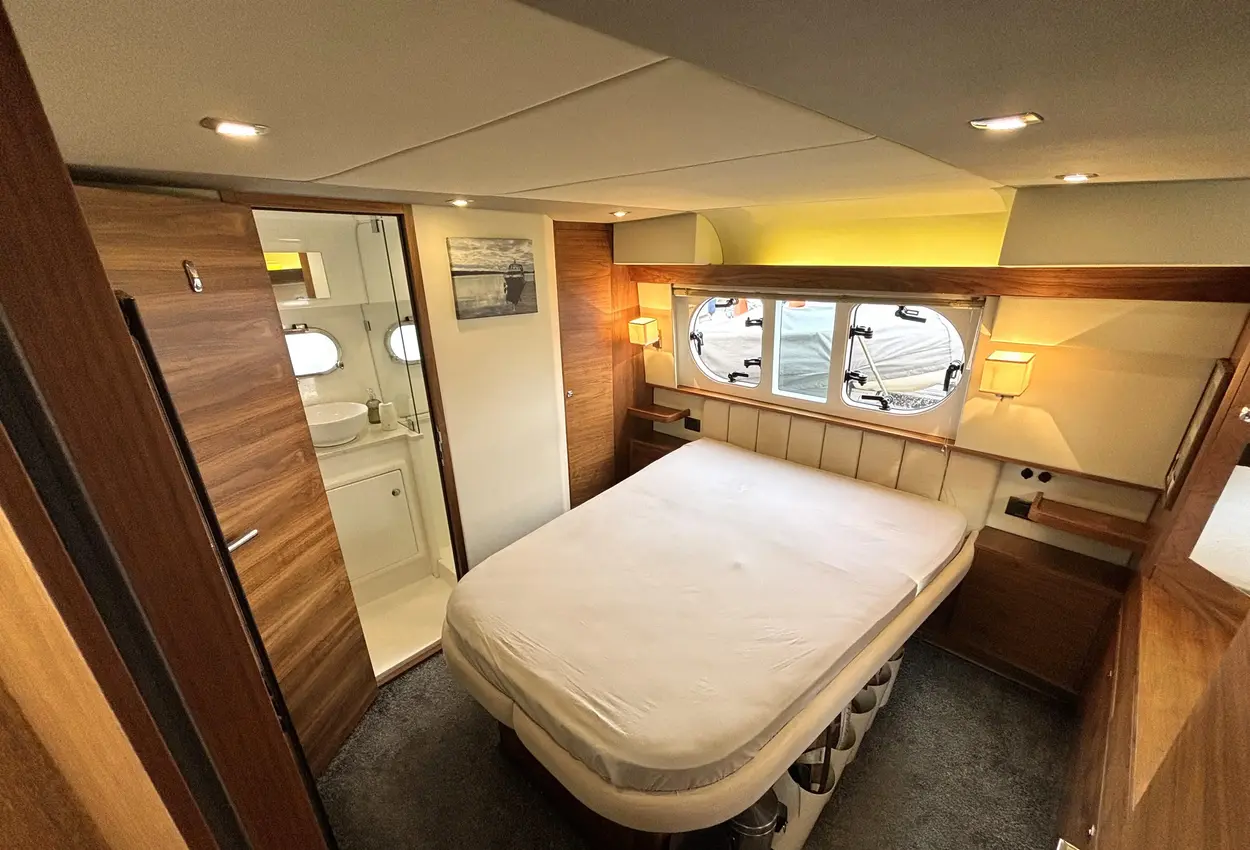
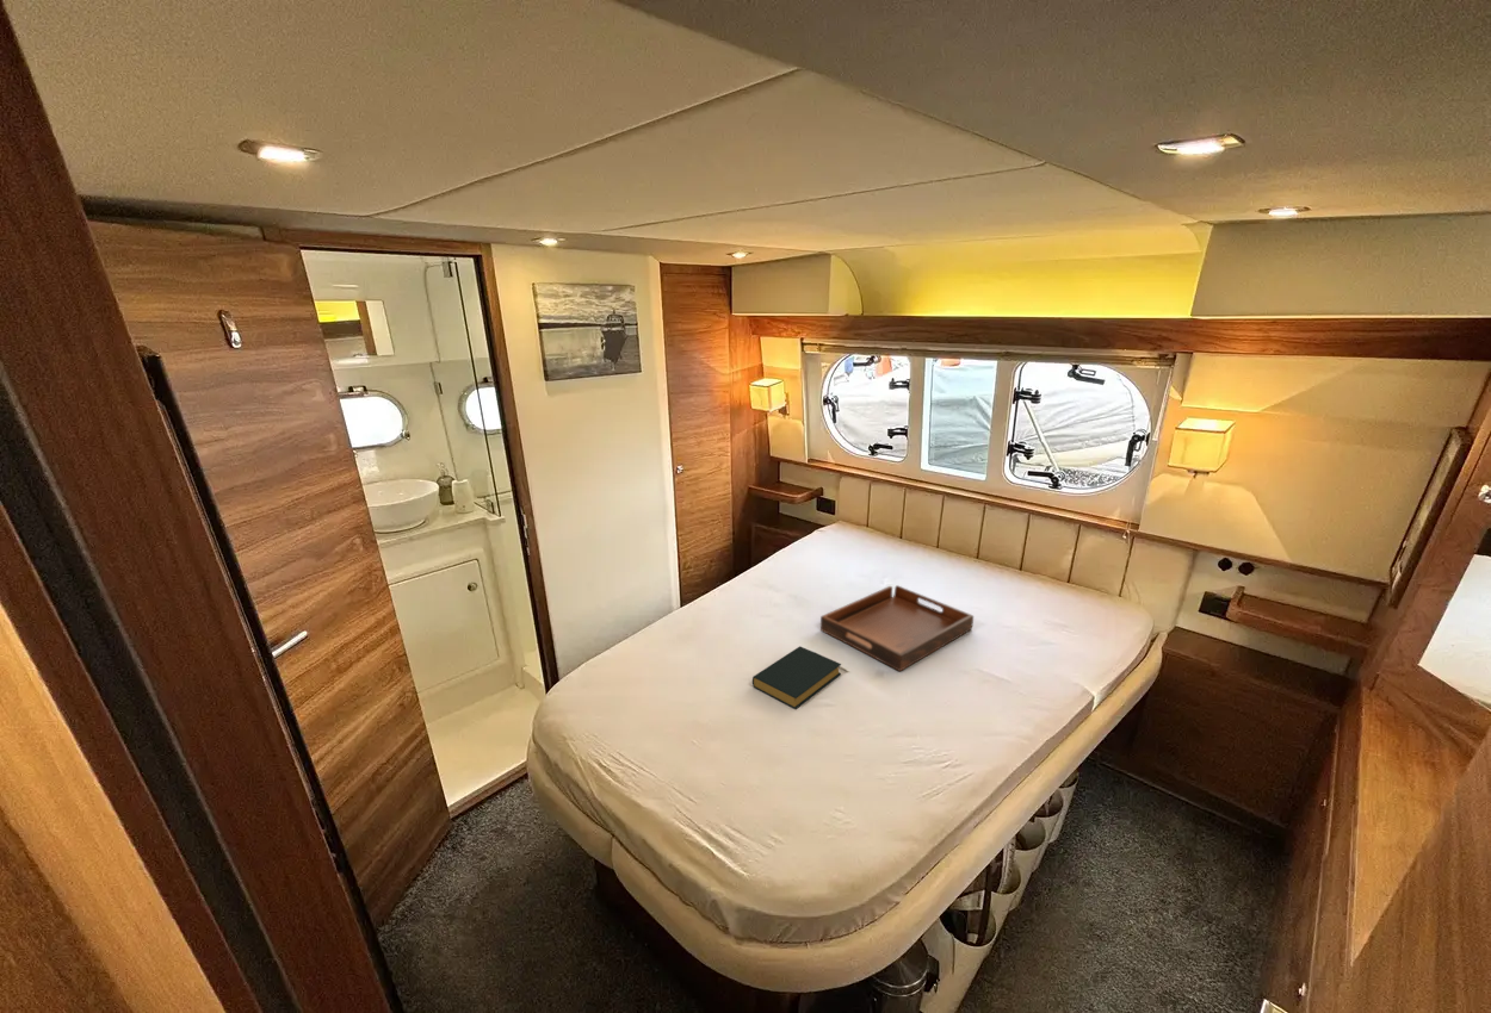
+ serving tray [819,584,975,672]
+ hardback book [751,645,842,710]
